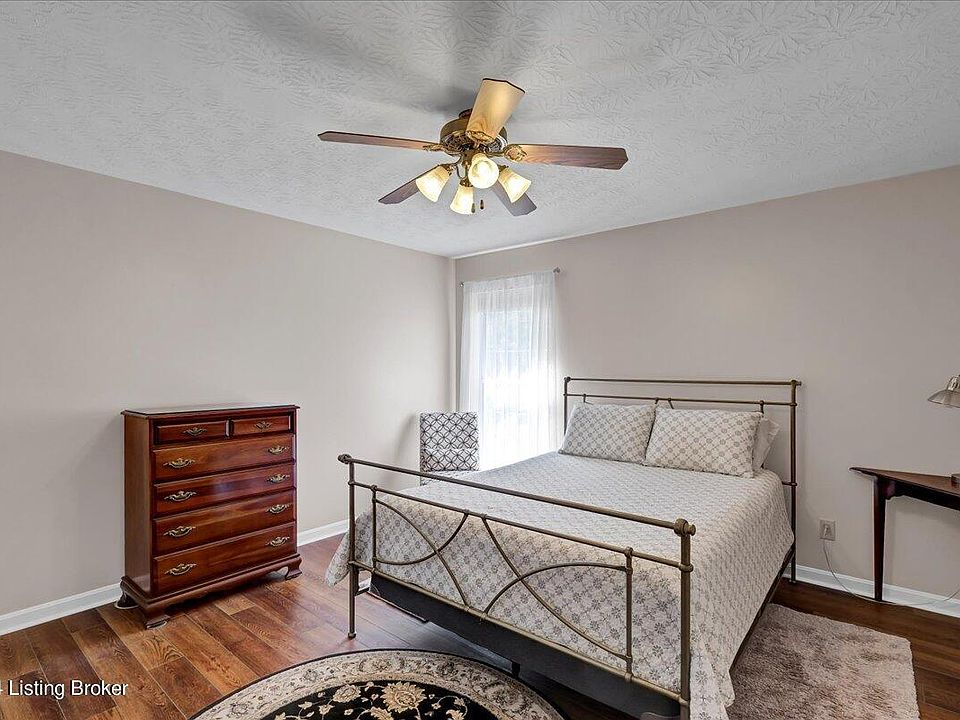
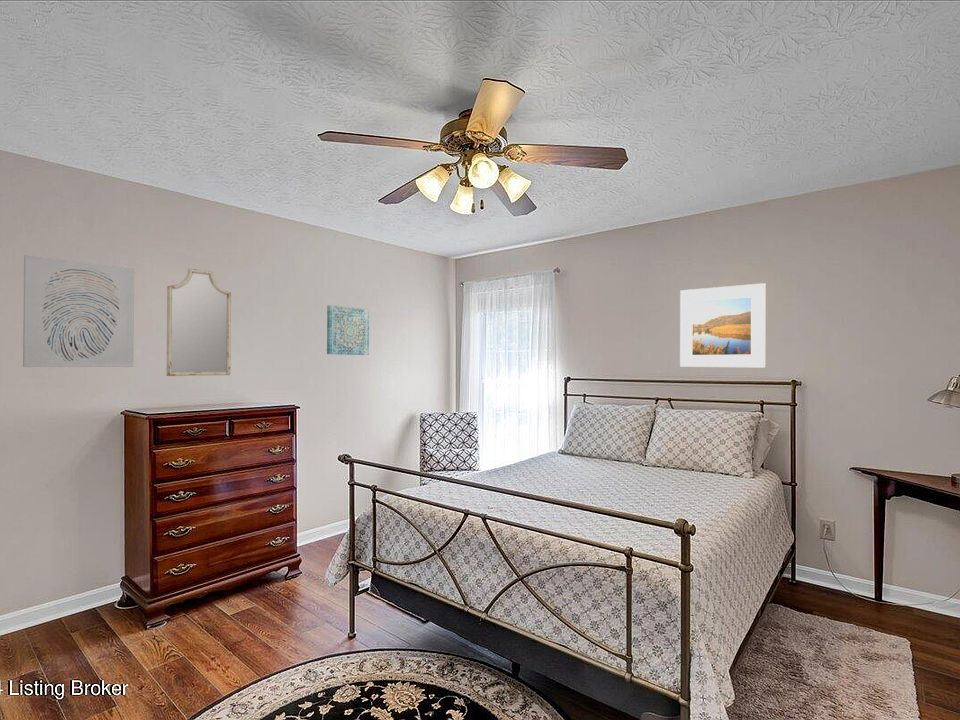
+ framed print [679,282,767,368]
+ wall art [326,304,370,356]
+ home mirror [165,268,232,377]
+ wall art [22,254,135,368]
